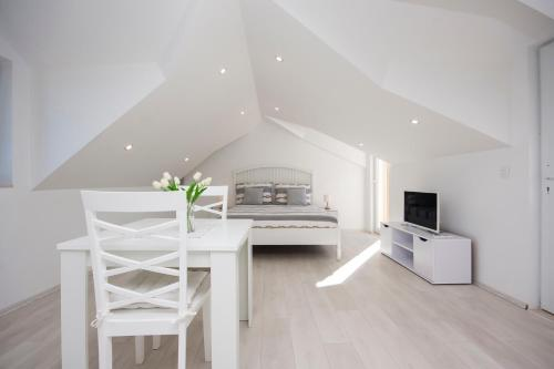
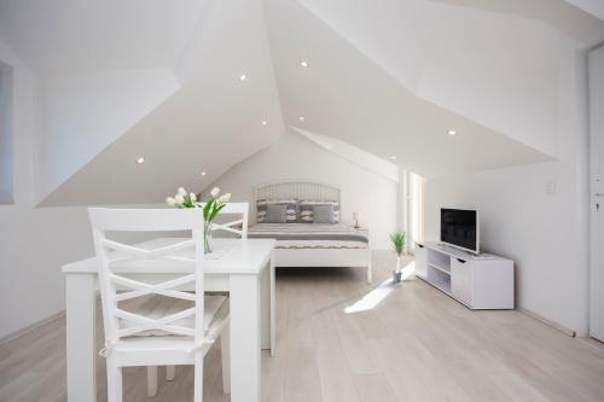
+ potted plant [382,223,420,282]
